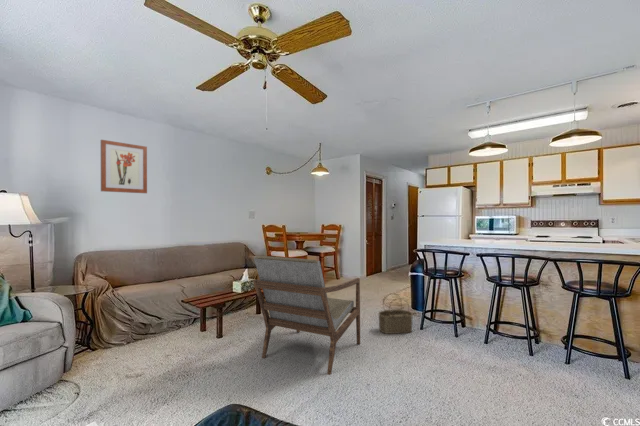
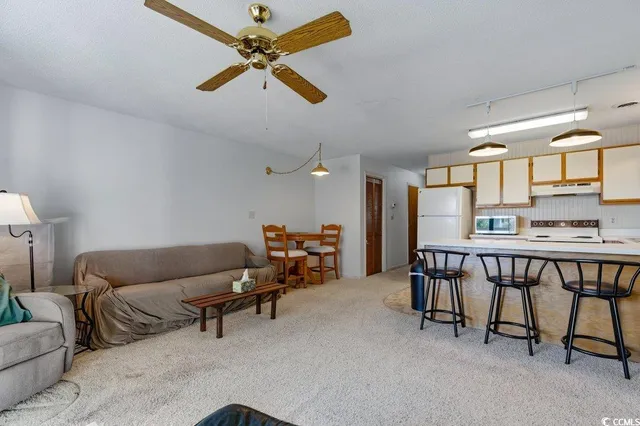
- wall art [100,139,148,194]
- armchair [252,255,361,376]
- wicker basket [377,292,414,335]
